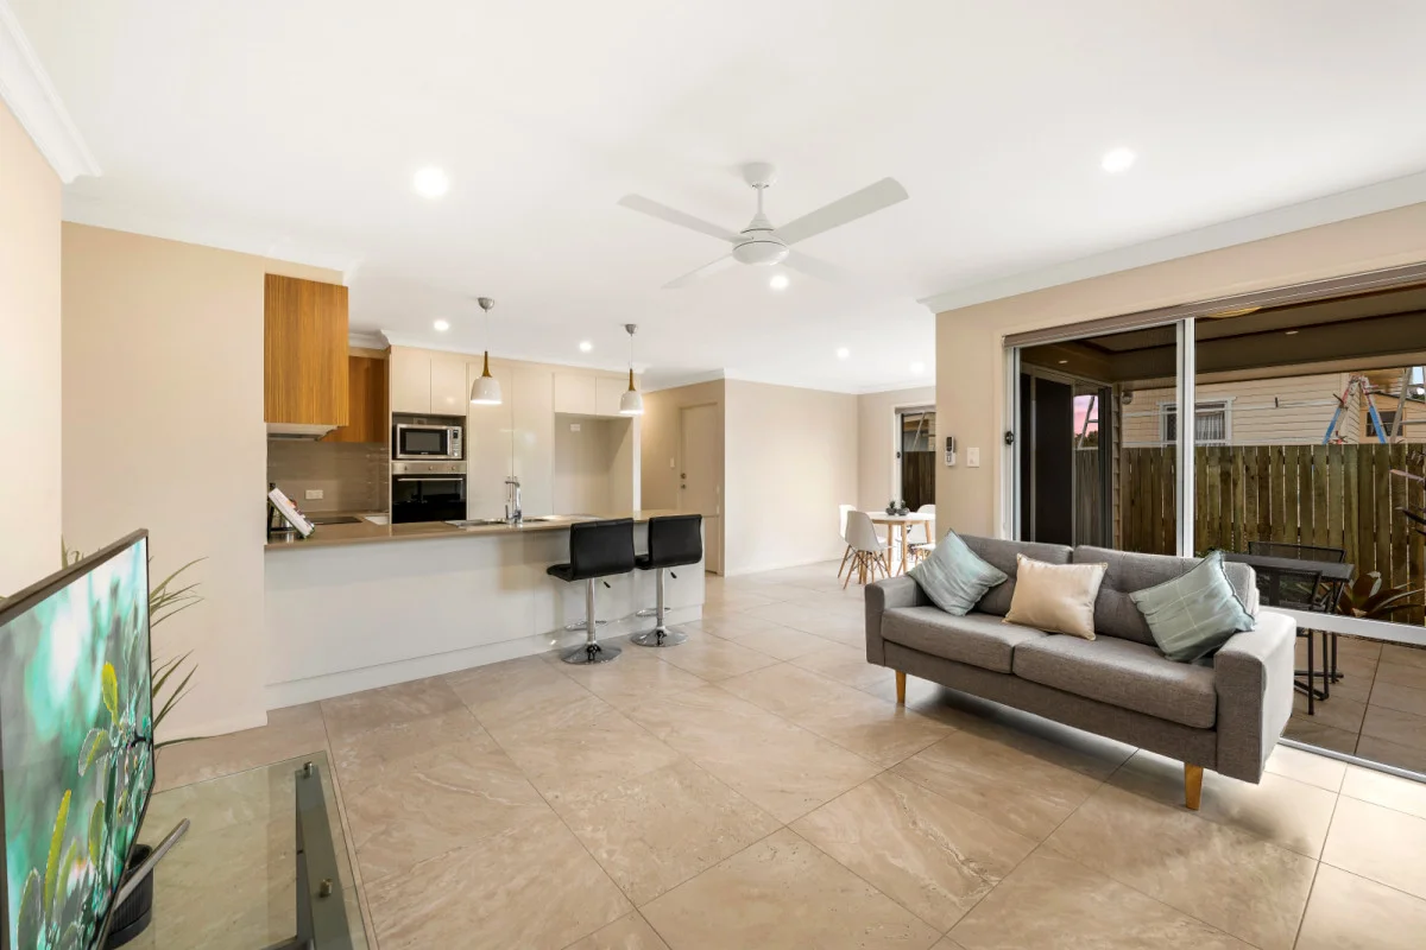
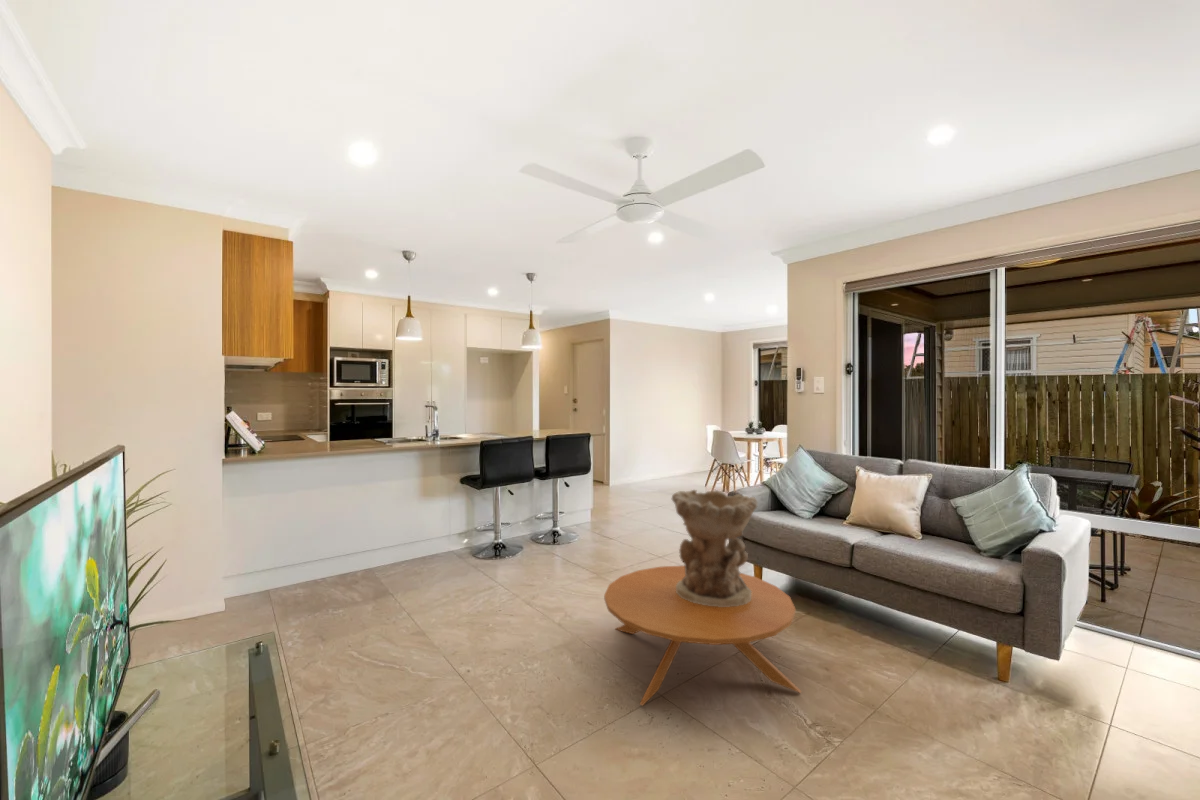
+ decorative bowl [671,489,759,607]
+ coffee table [603,565,802,707]
